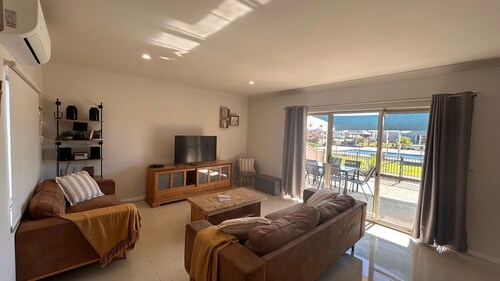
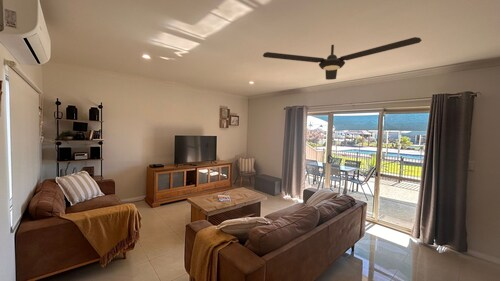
+ ceiling fan [262,36,423,81]
